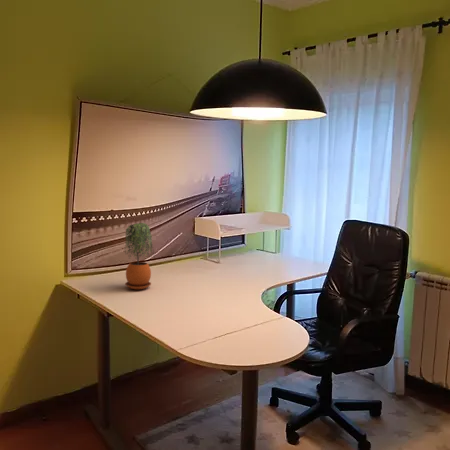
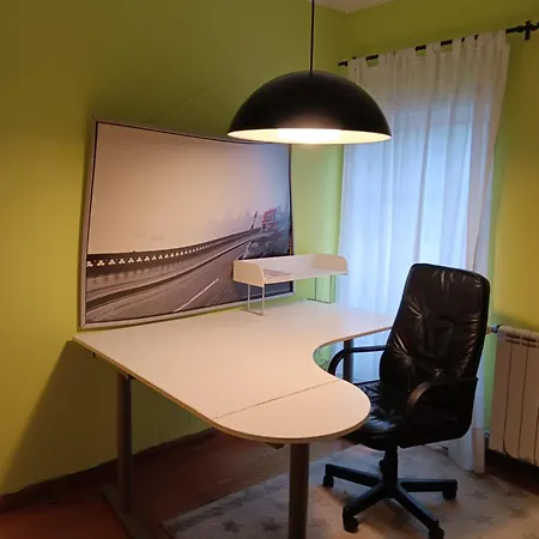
- potted plant [124,222,156,290]
